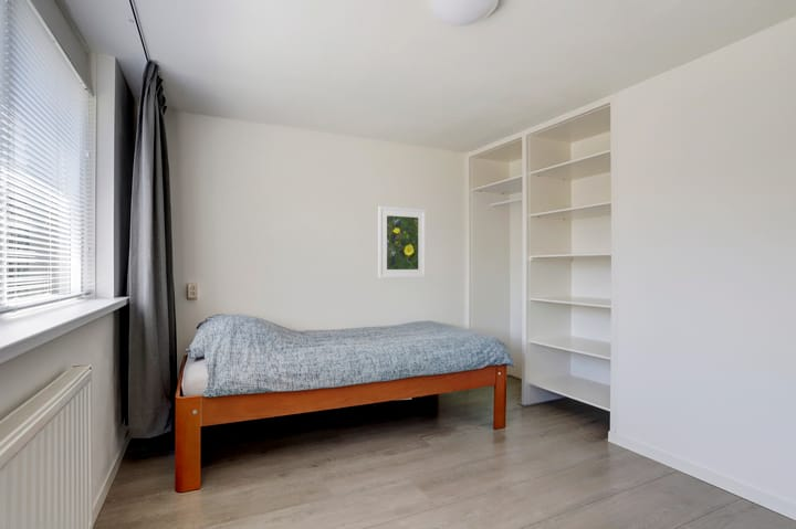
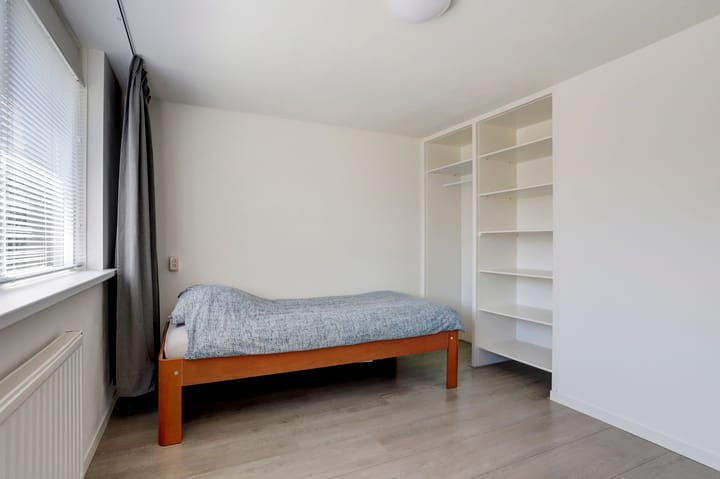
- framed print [377,205,427,279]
